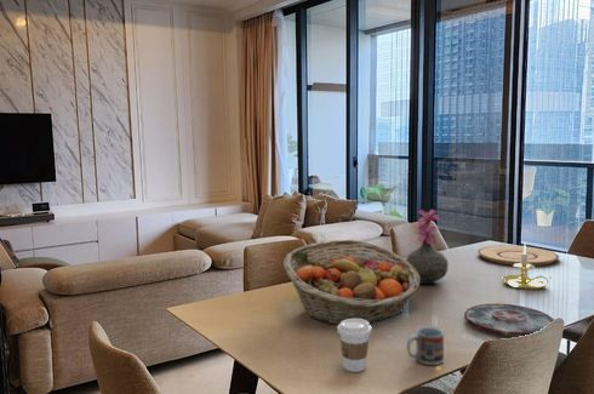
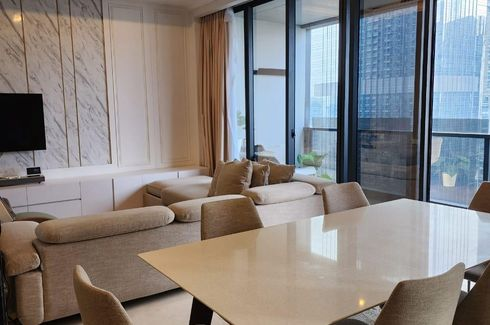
- candle holder [501,242,552,291]
- coffee cup [336,319,373,373]
- plate [463,303,555,338]
- plate [476,245,560,267]
- fruit basket [282,239,421,326]
- vase [405,209,450,285]
- cup [406,326,445,366]
